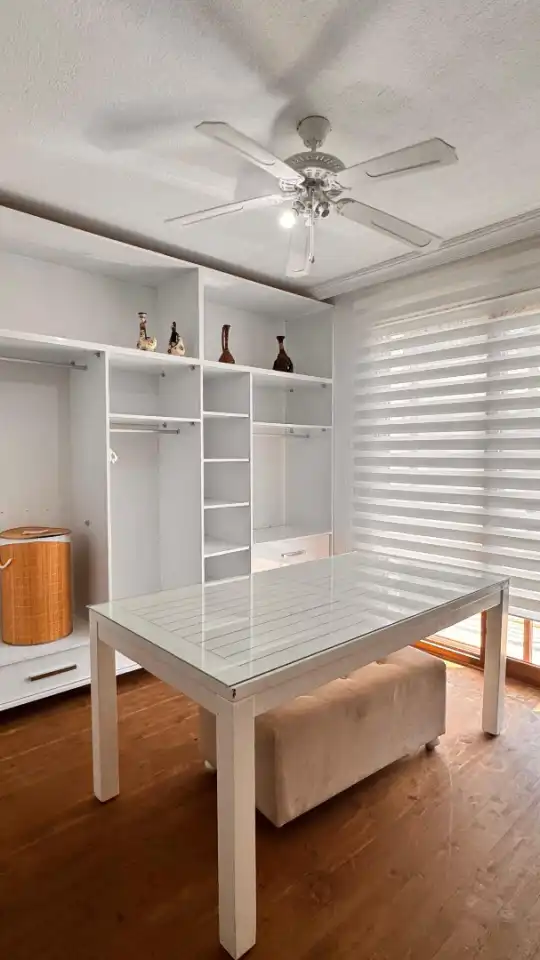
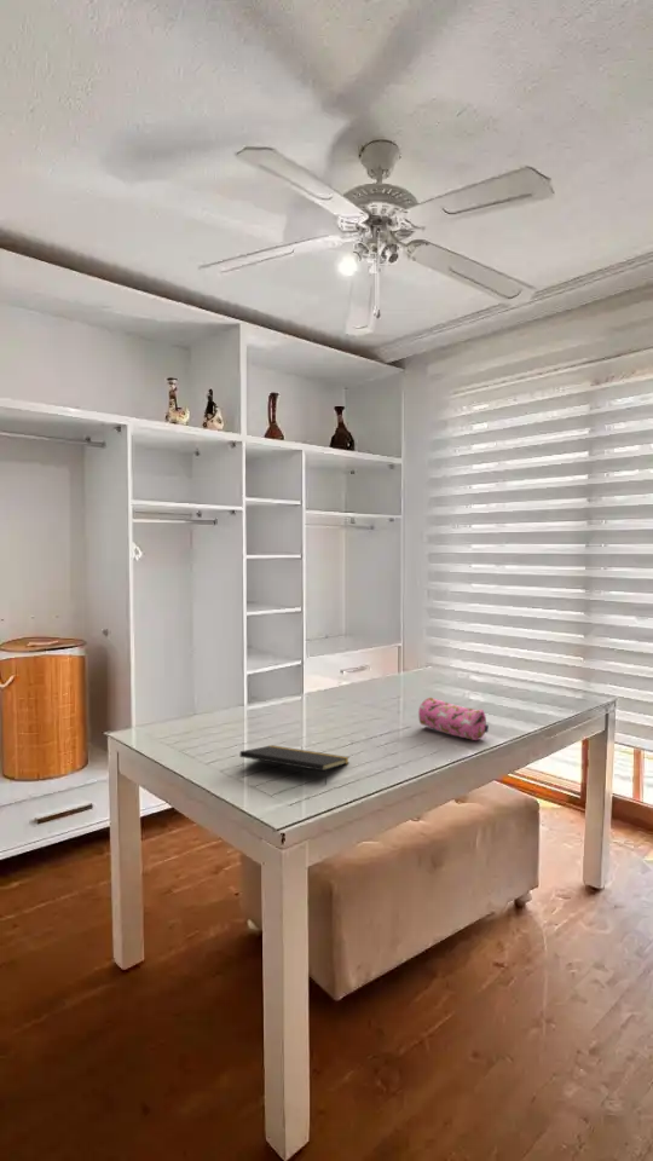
+ notepad [239,744,351,786]
+ pencil case [417,697,490,741]
